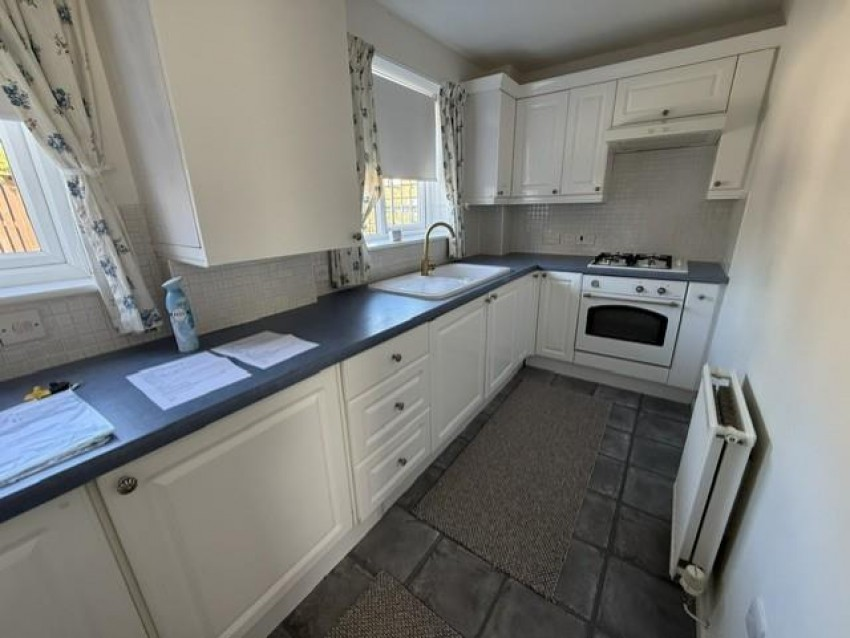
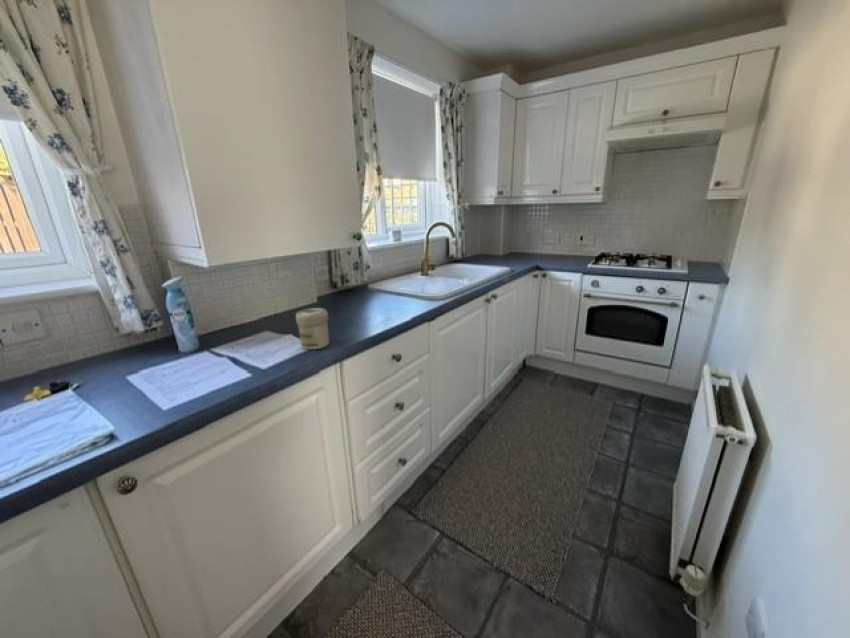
+ jar [295,307,330,350]
